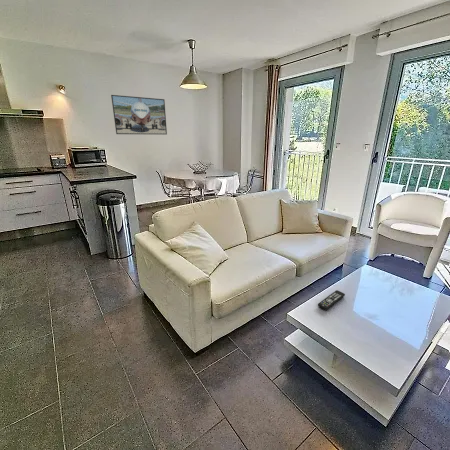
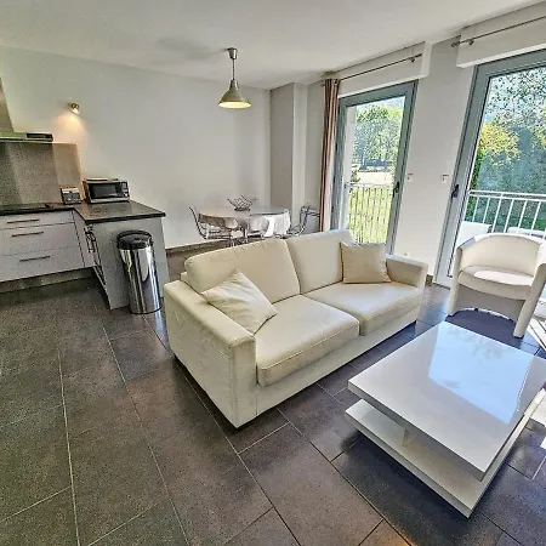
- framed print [110,94,168,136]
- remote control [317,289,346,311]
